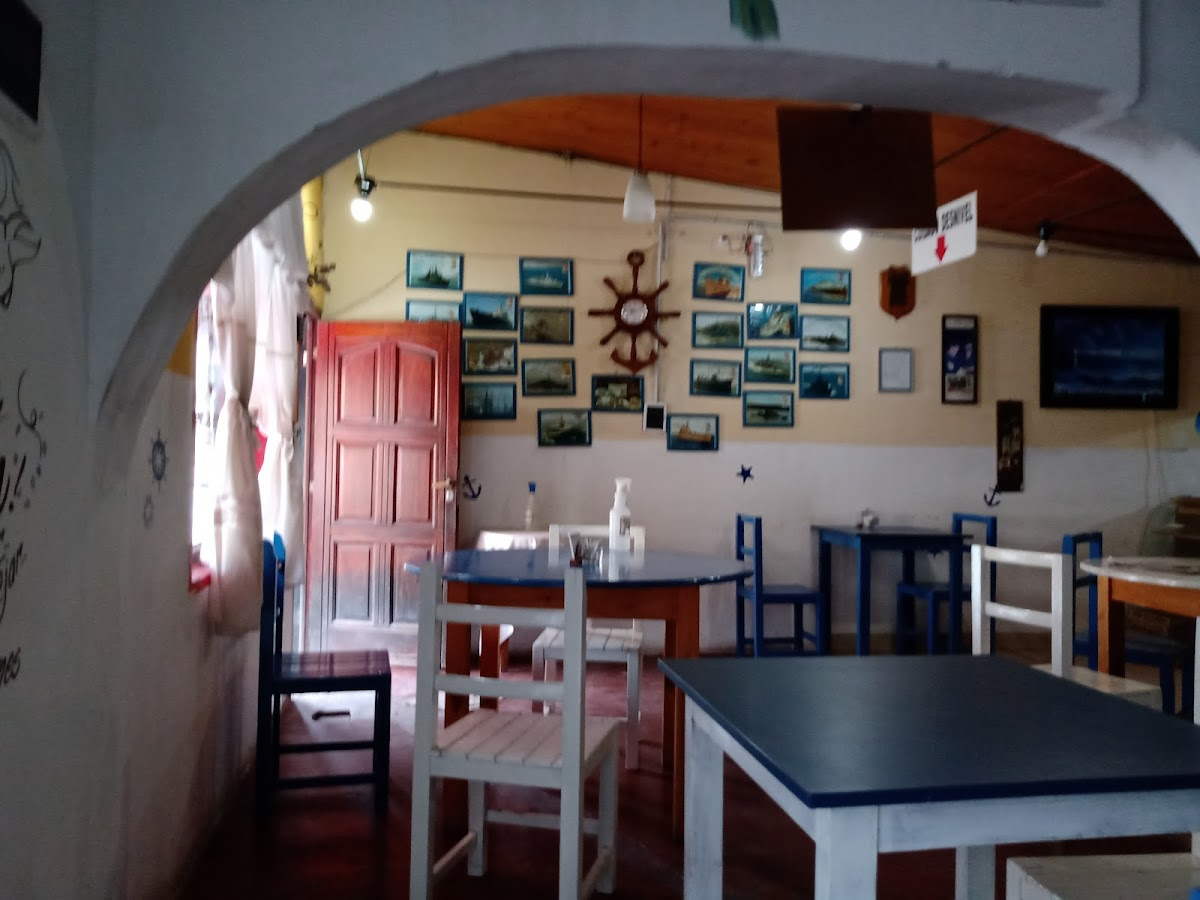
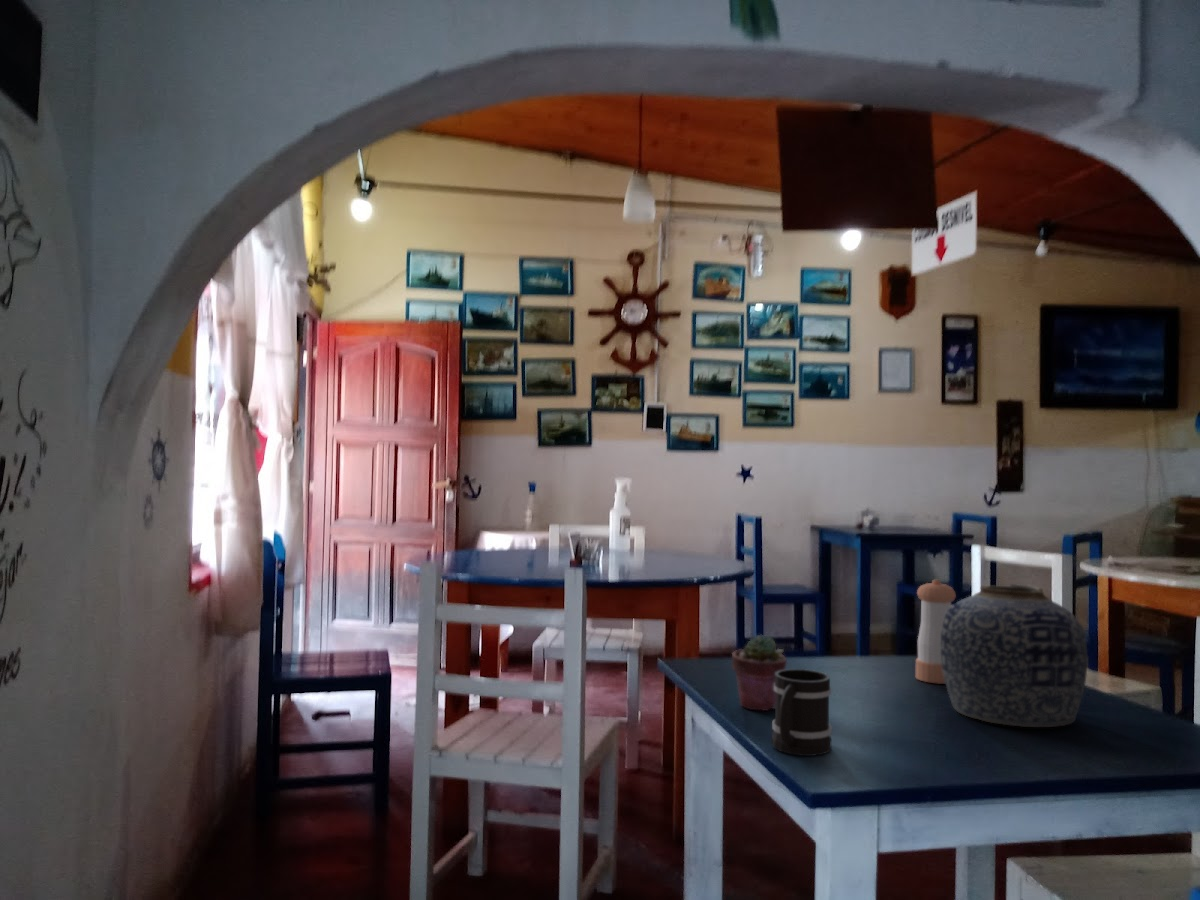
+ mug [771,668,833,757]
+ pepper shaker [915,578,957,685]
+ vase [941,583,1088,728]
+ potted succulent [731,633,788,712]
